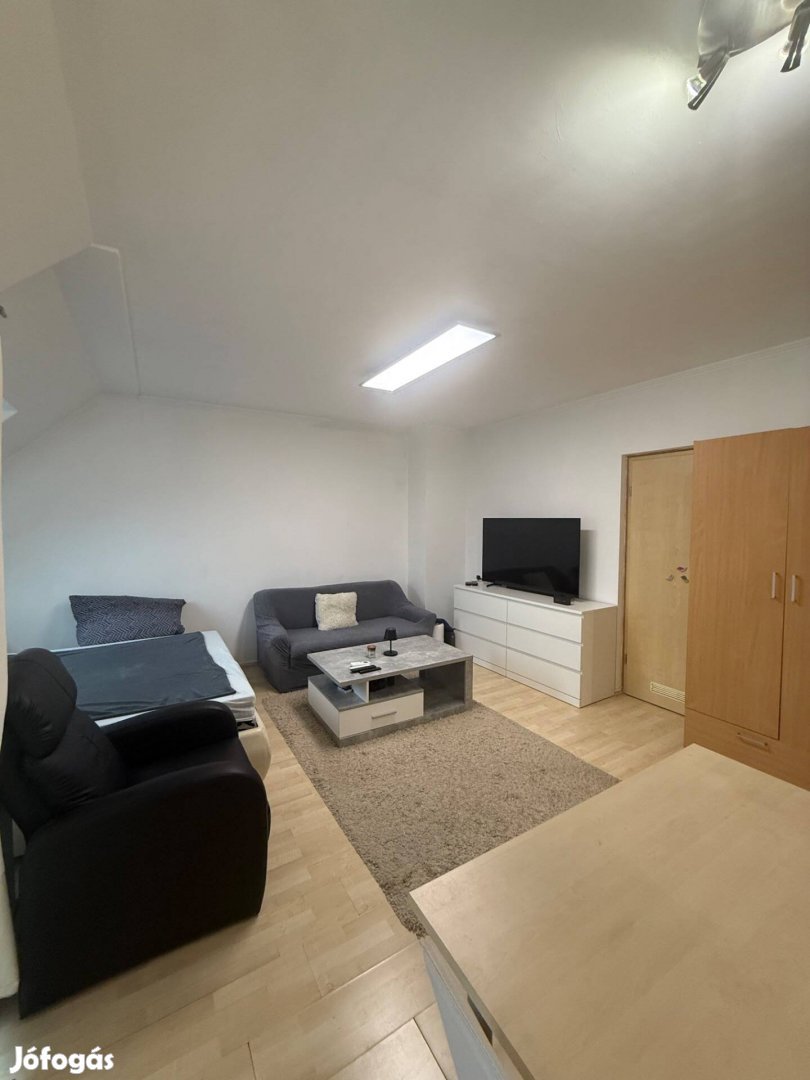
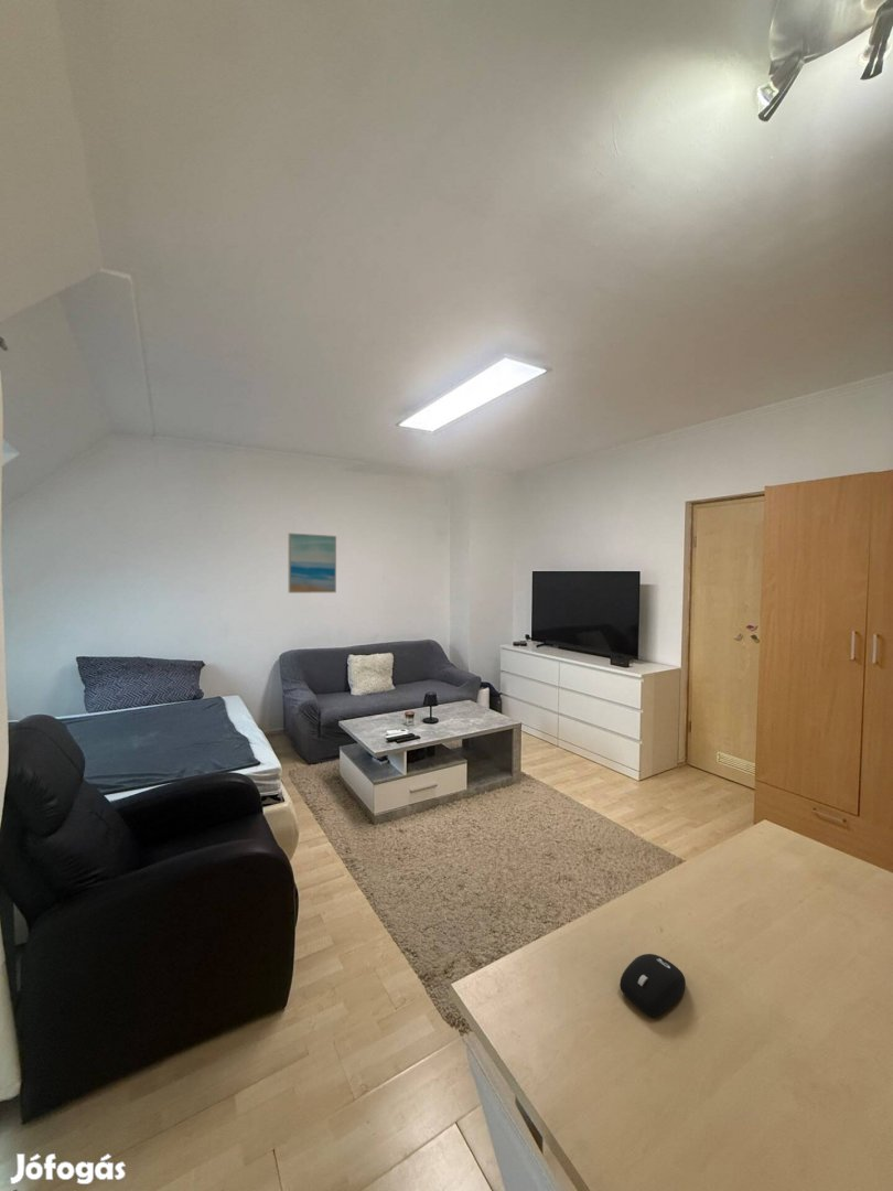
+ computer mouse [618,953,687,1018]
+ wall art [288,532,337,594]
